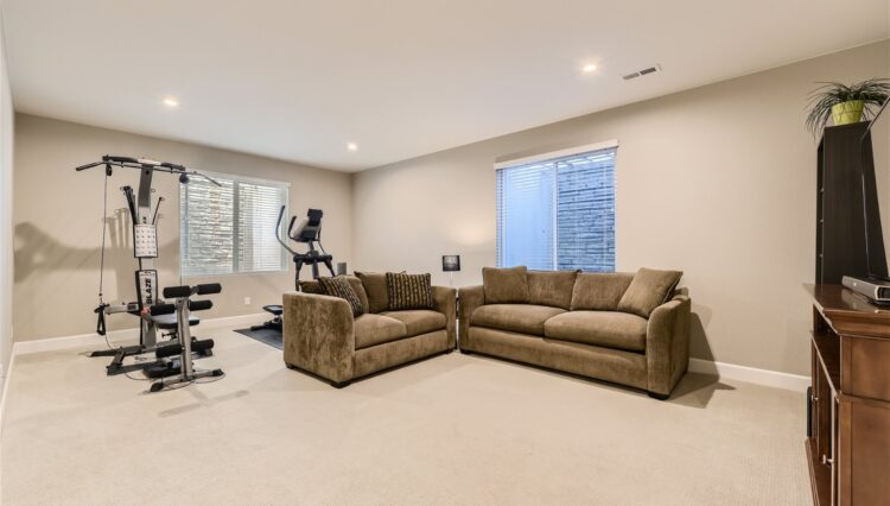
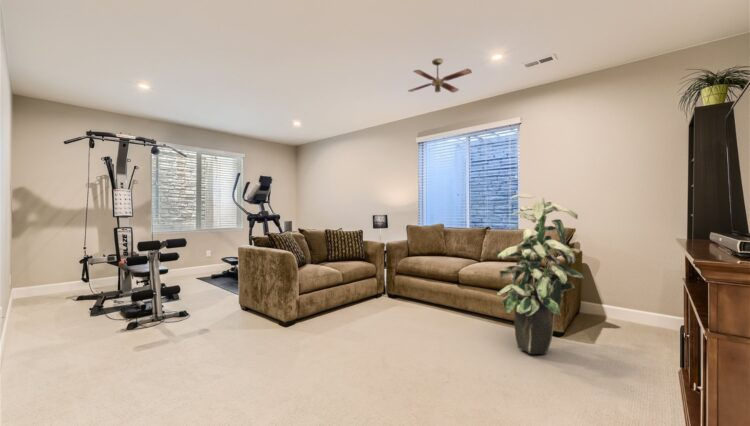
+ indoor plant [492,193,585,355]
+ ceiling fan [407,57,473,94]
